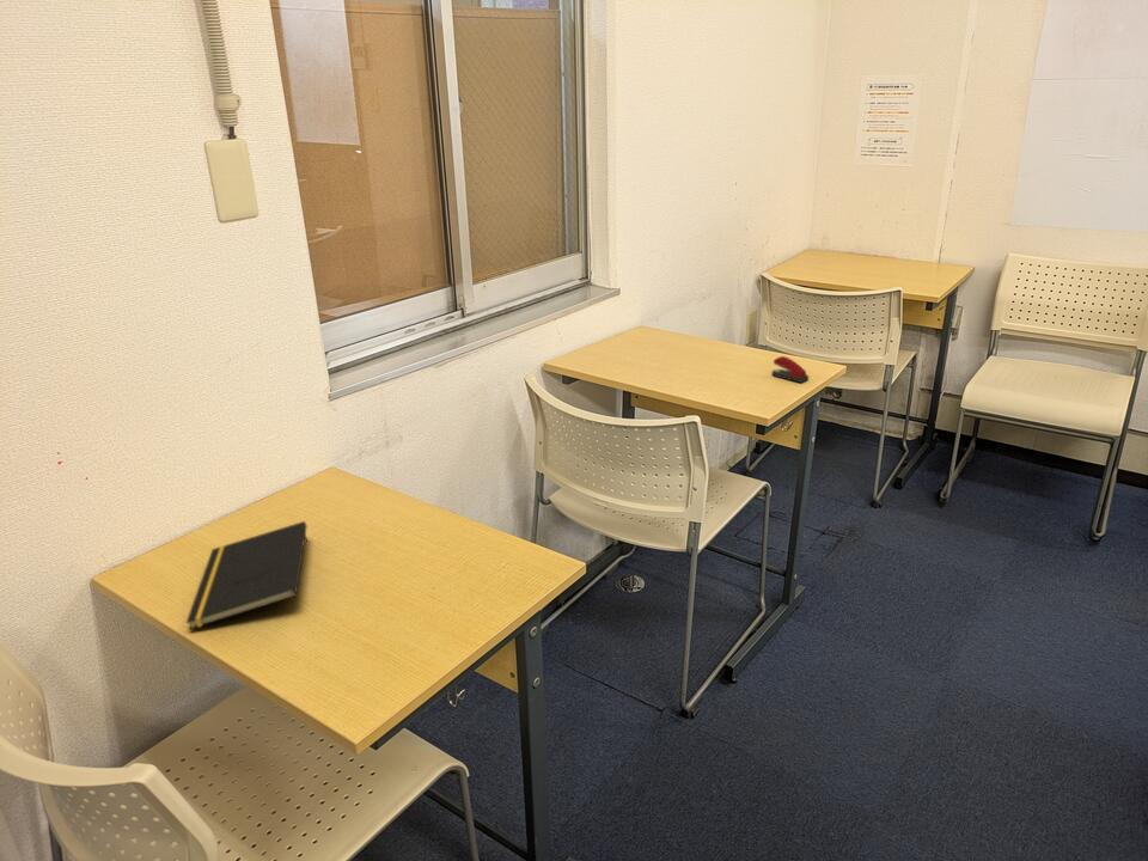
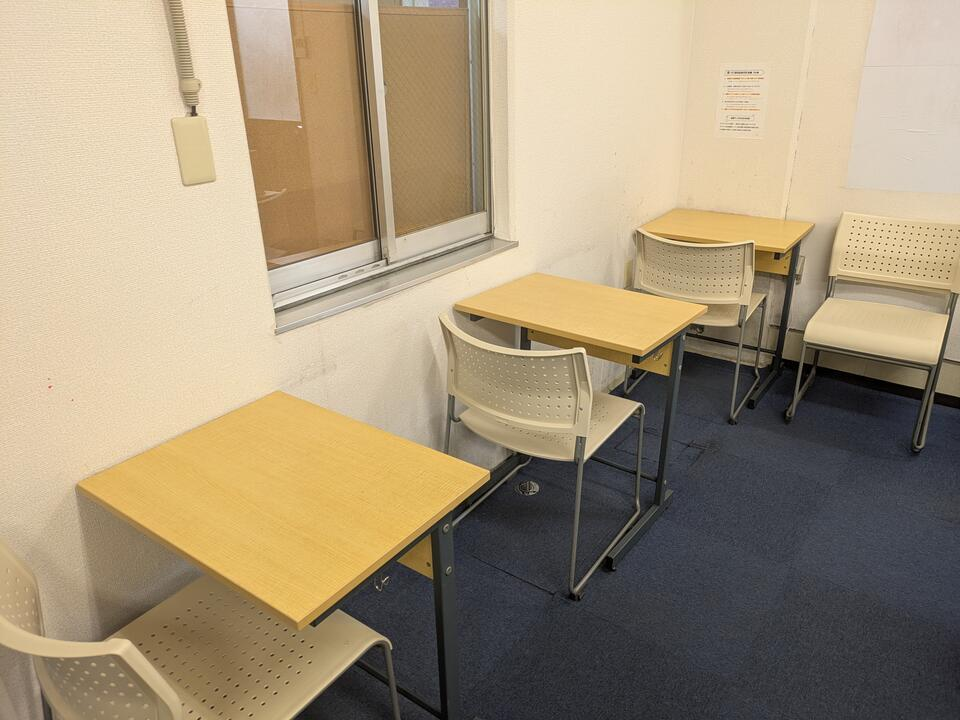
- notepad [185,520,309,630]
- stapler [771,355,810,384]
